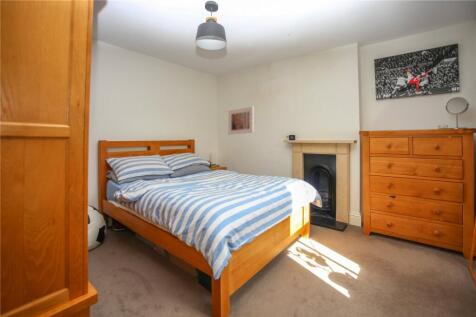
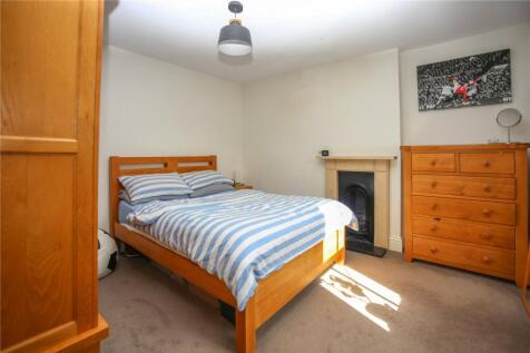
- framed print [227,105,254,136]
